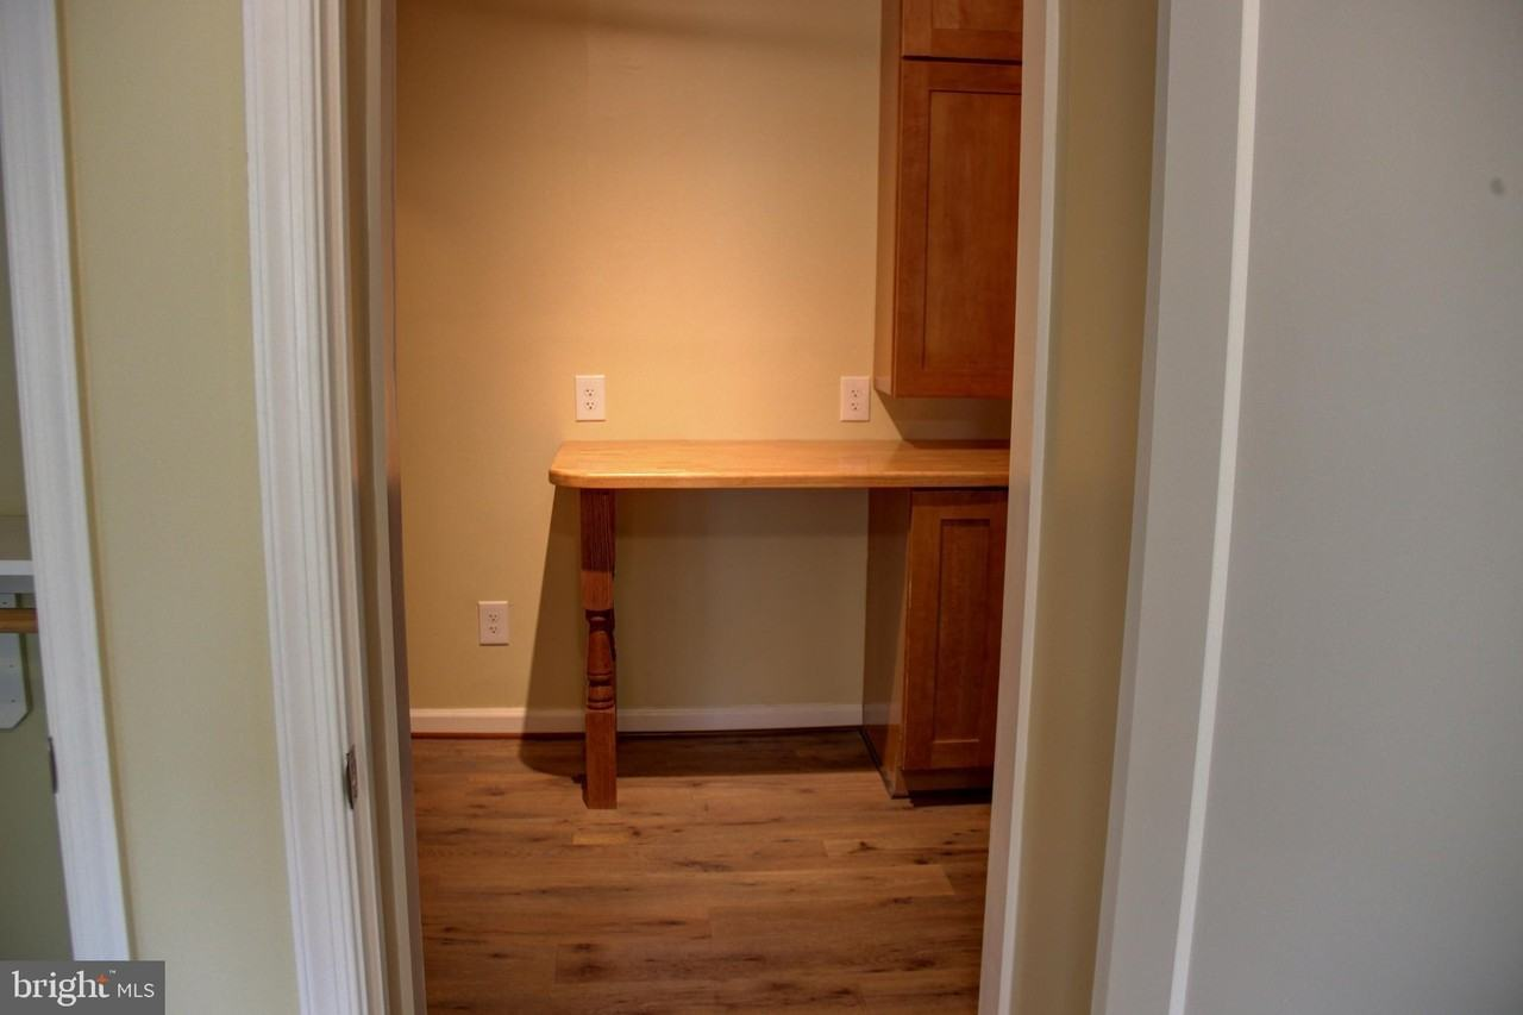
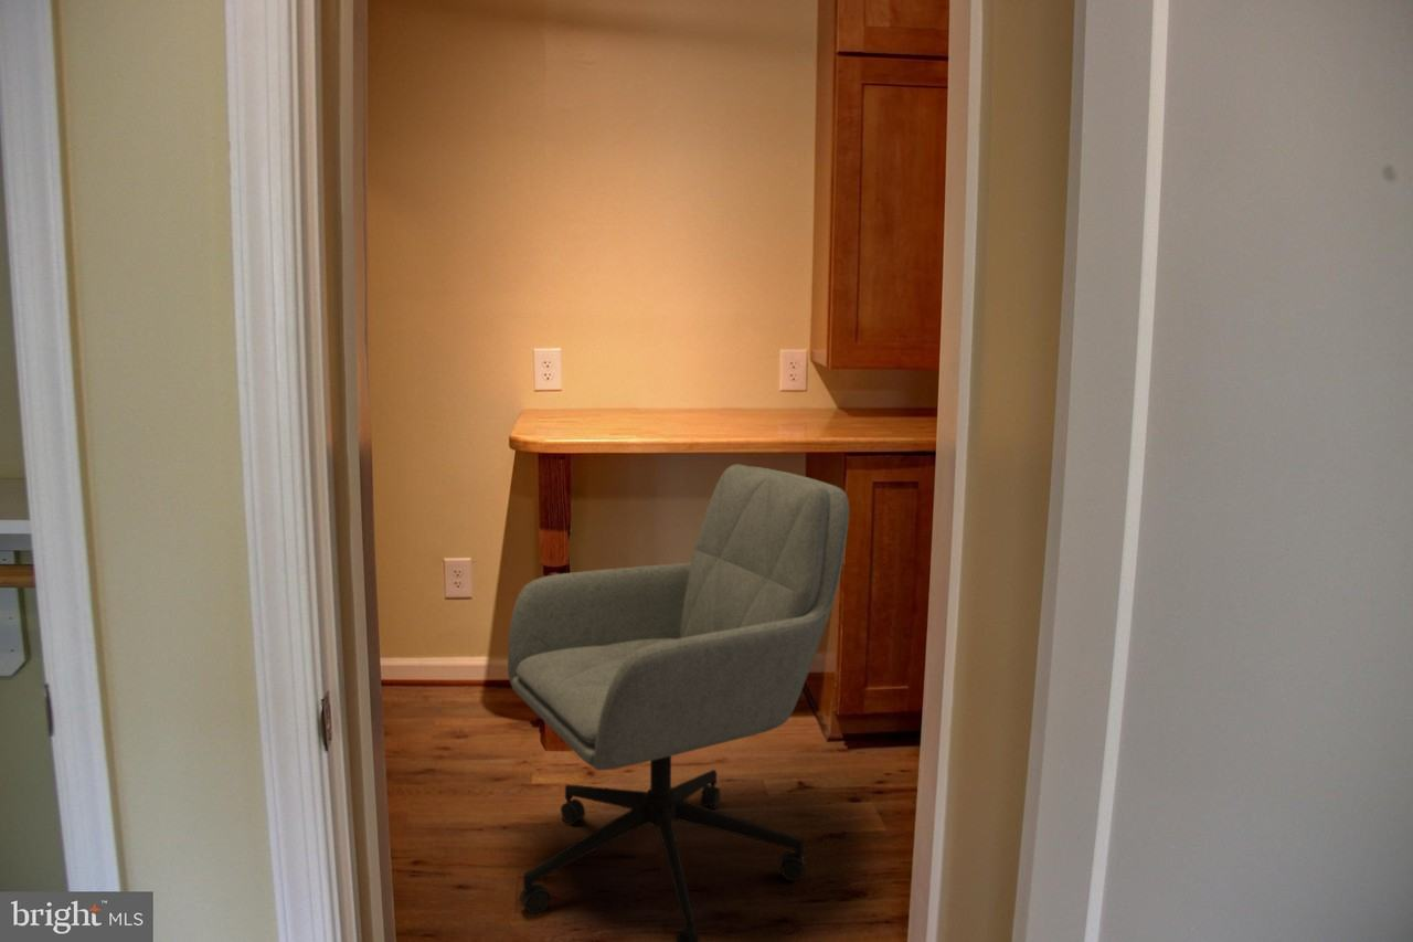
+ office chair [507,463,850,942]
